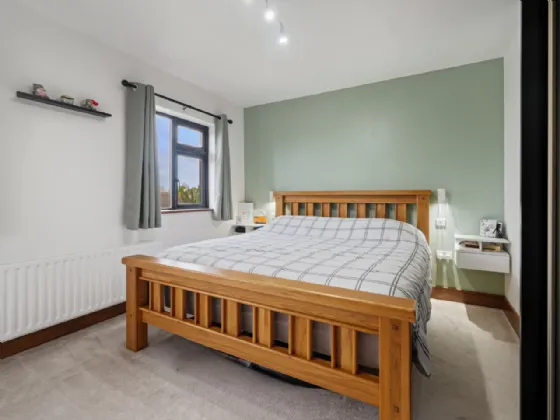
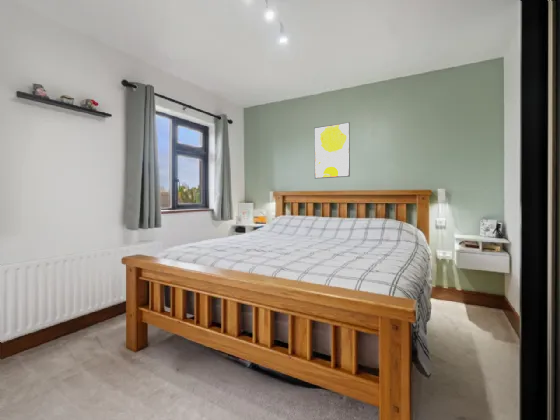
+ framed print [313,121,351,180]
